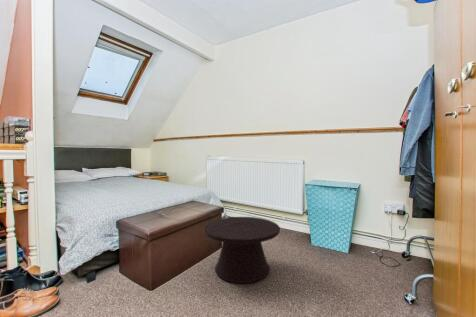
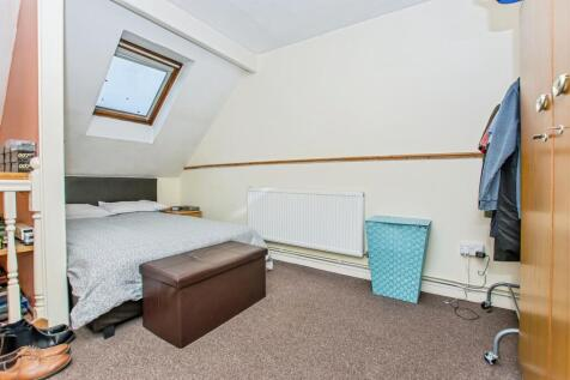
- side table [203,216,281,284]
